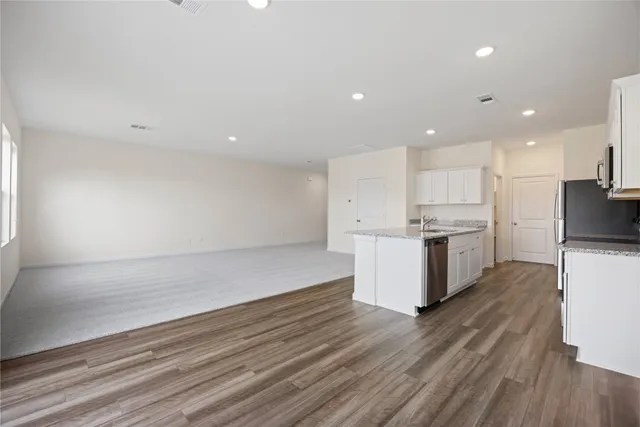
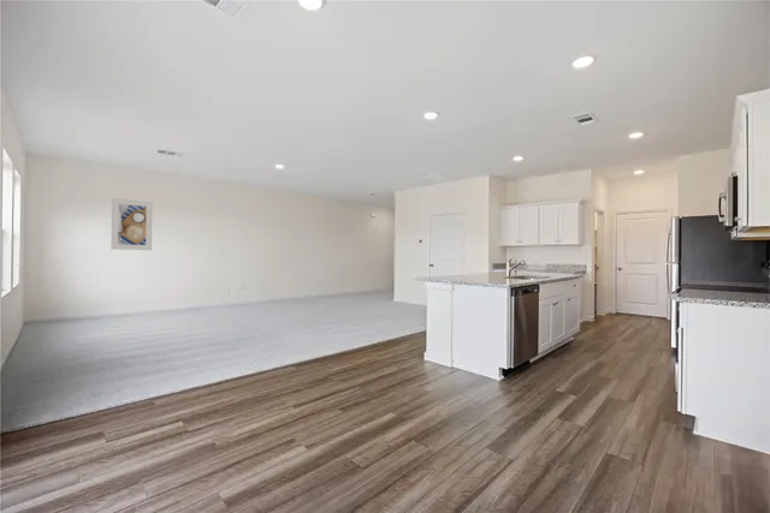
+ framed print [111,197,154,251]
